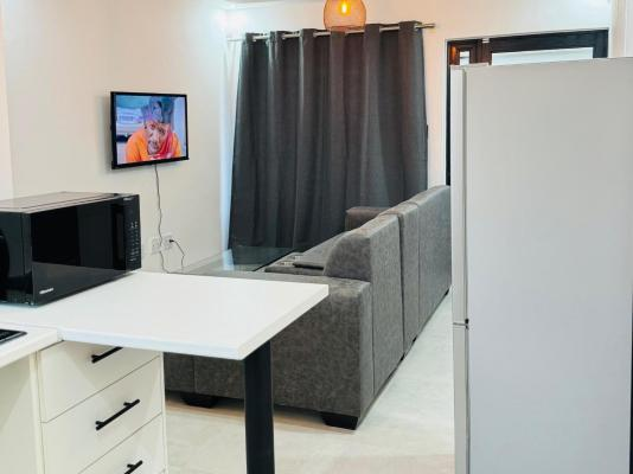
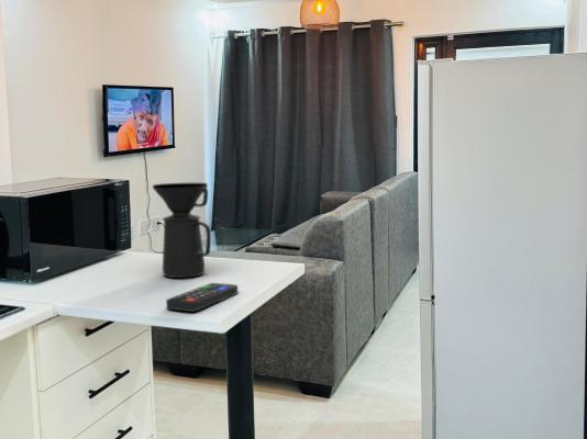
+ coffee maker [152,181,212,279]
+ remote control [165,282,239,313]
